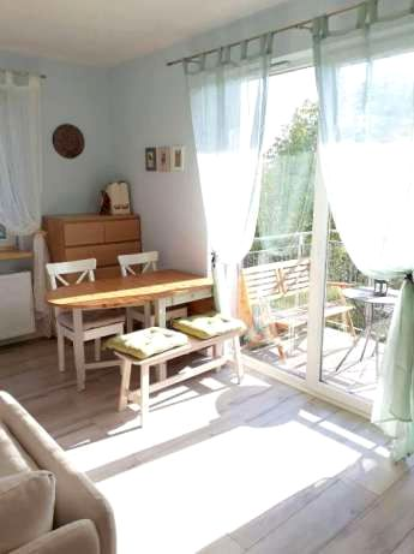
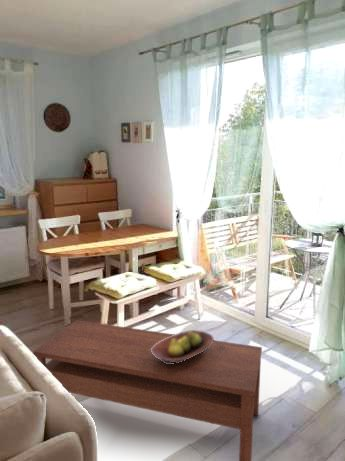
+ coffee table [32,319,263,461]
+ fruit bowl [151,329,215,364]
